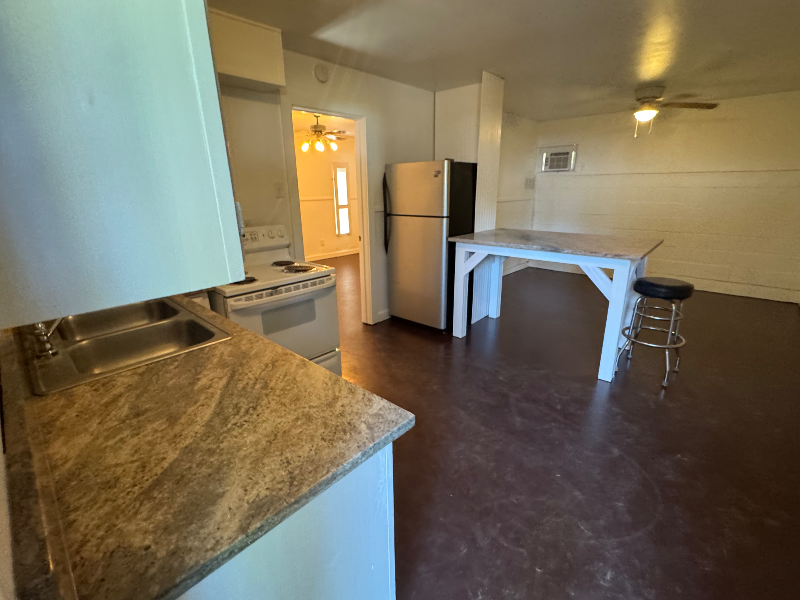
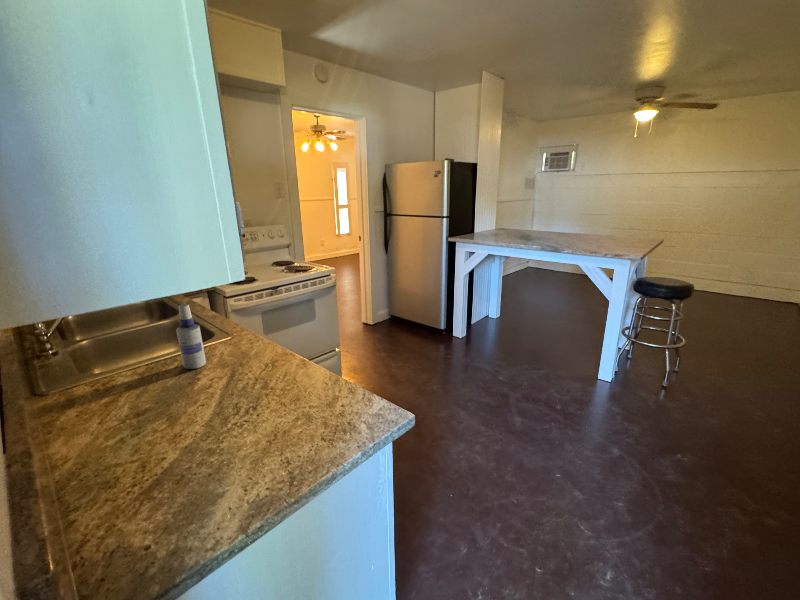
+ spray bottle [175,303,207,370]
